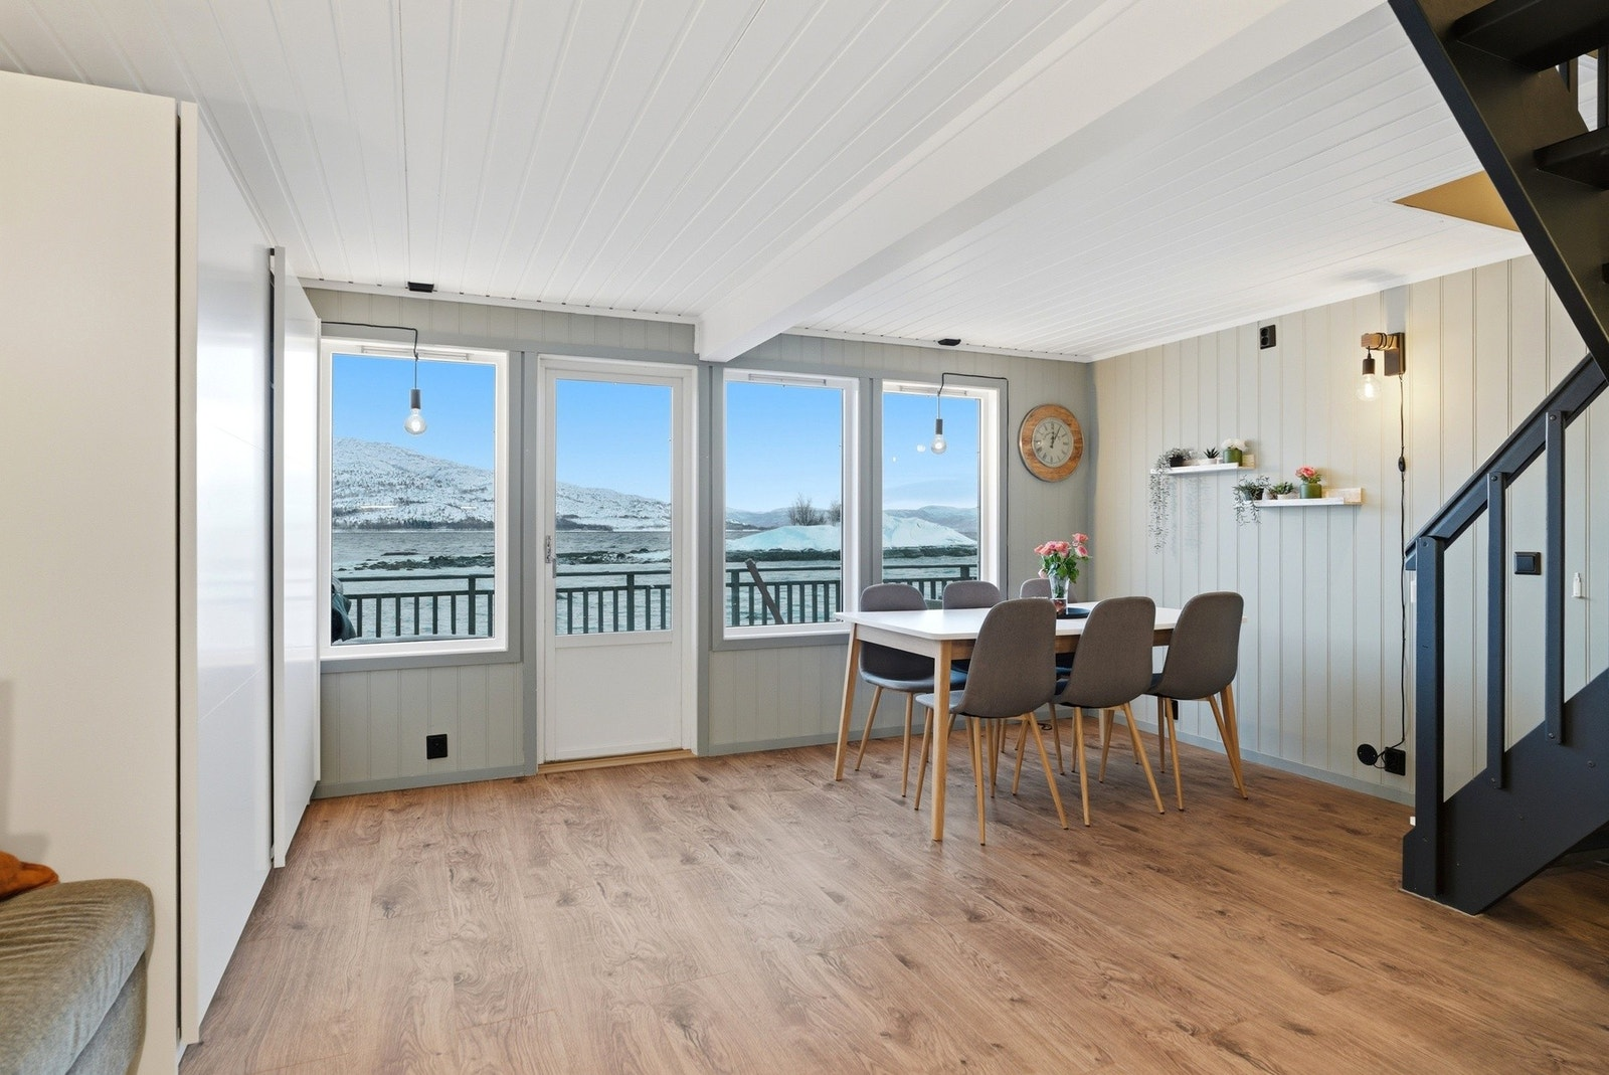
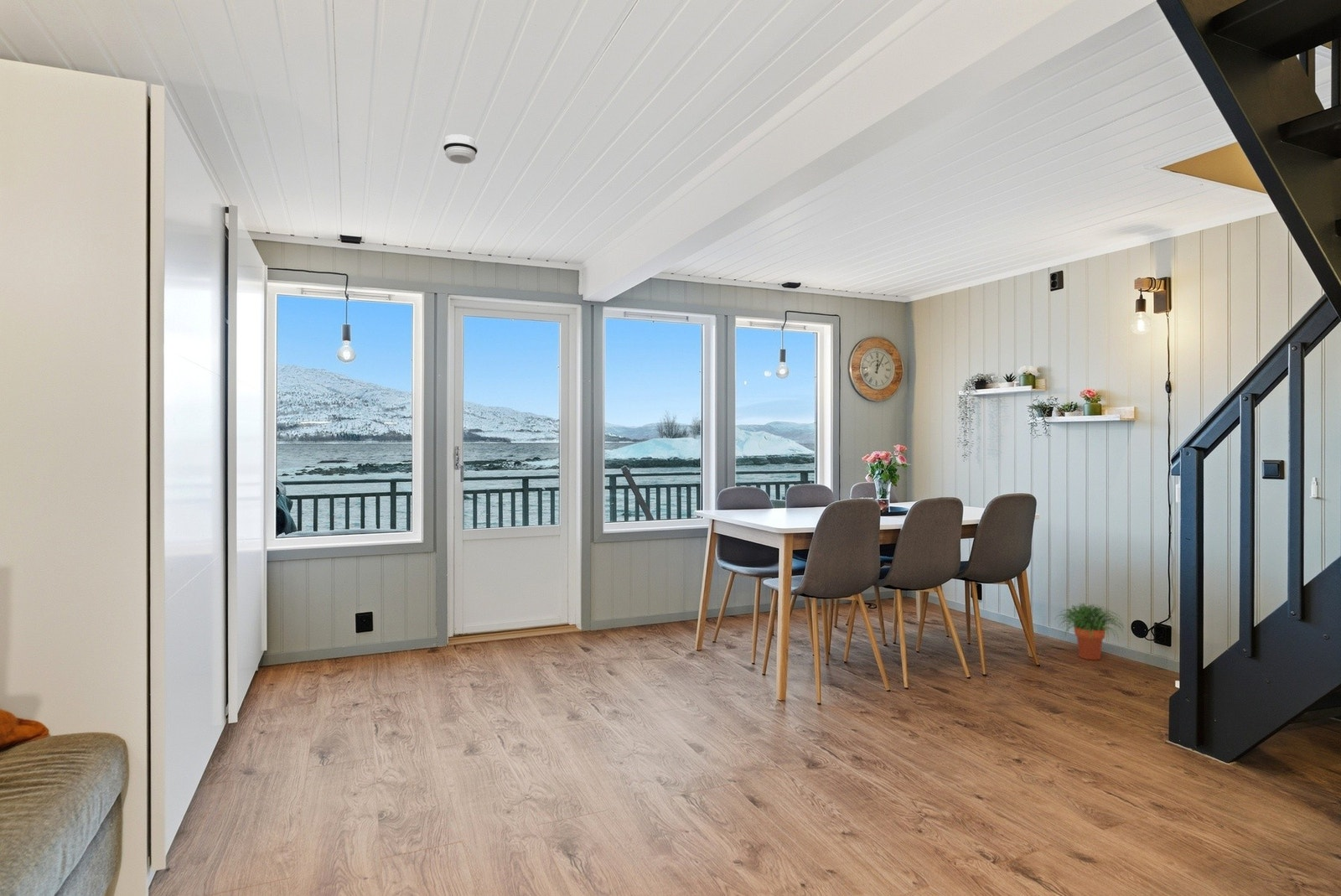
+ potted plant [1054,602,1125,661]
+ smoke detector [443,133,479,164]
